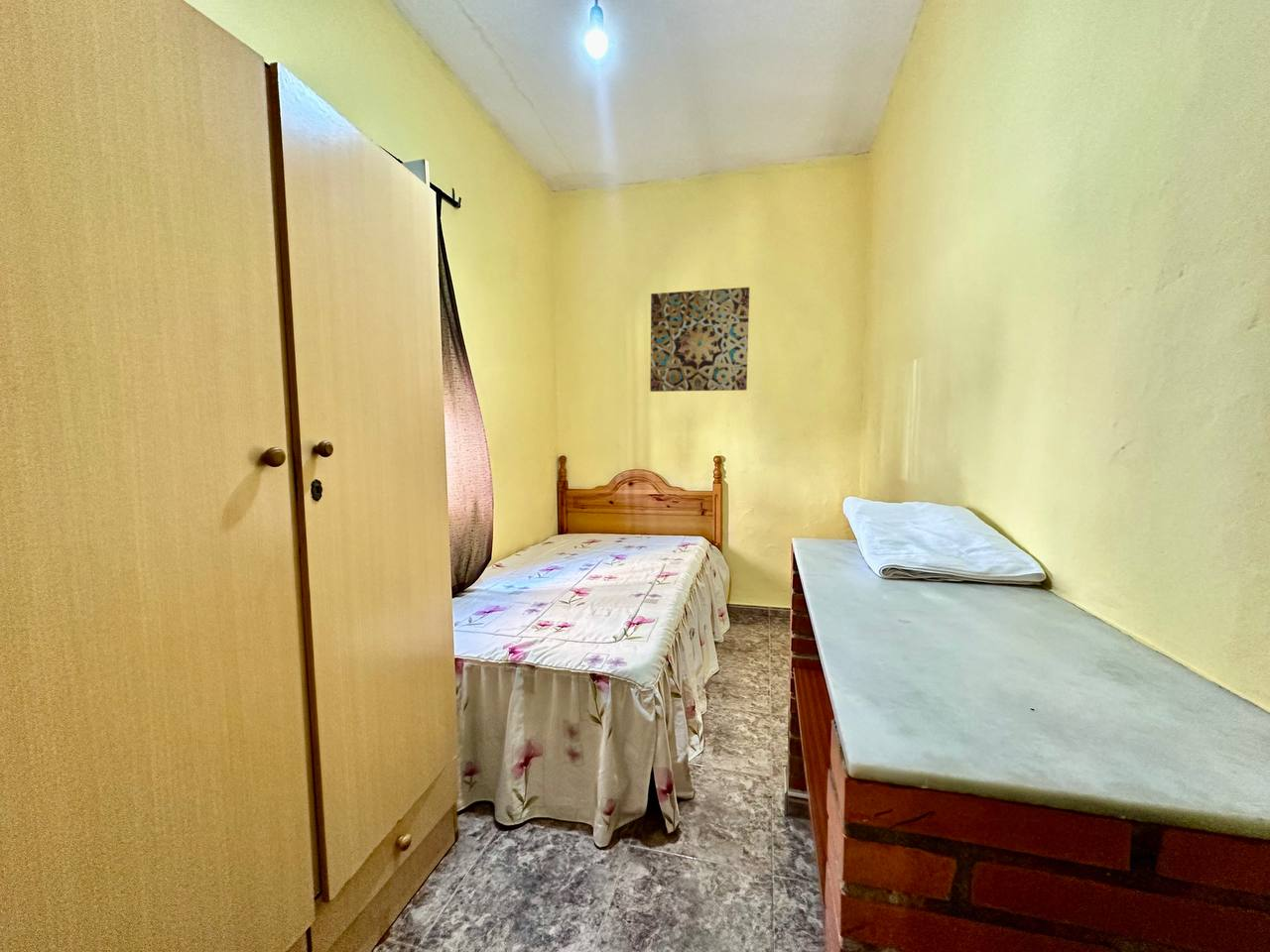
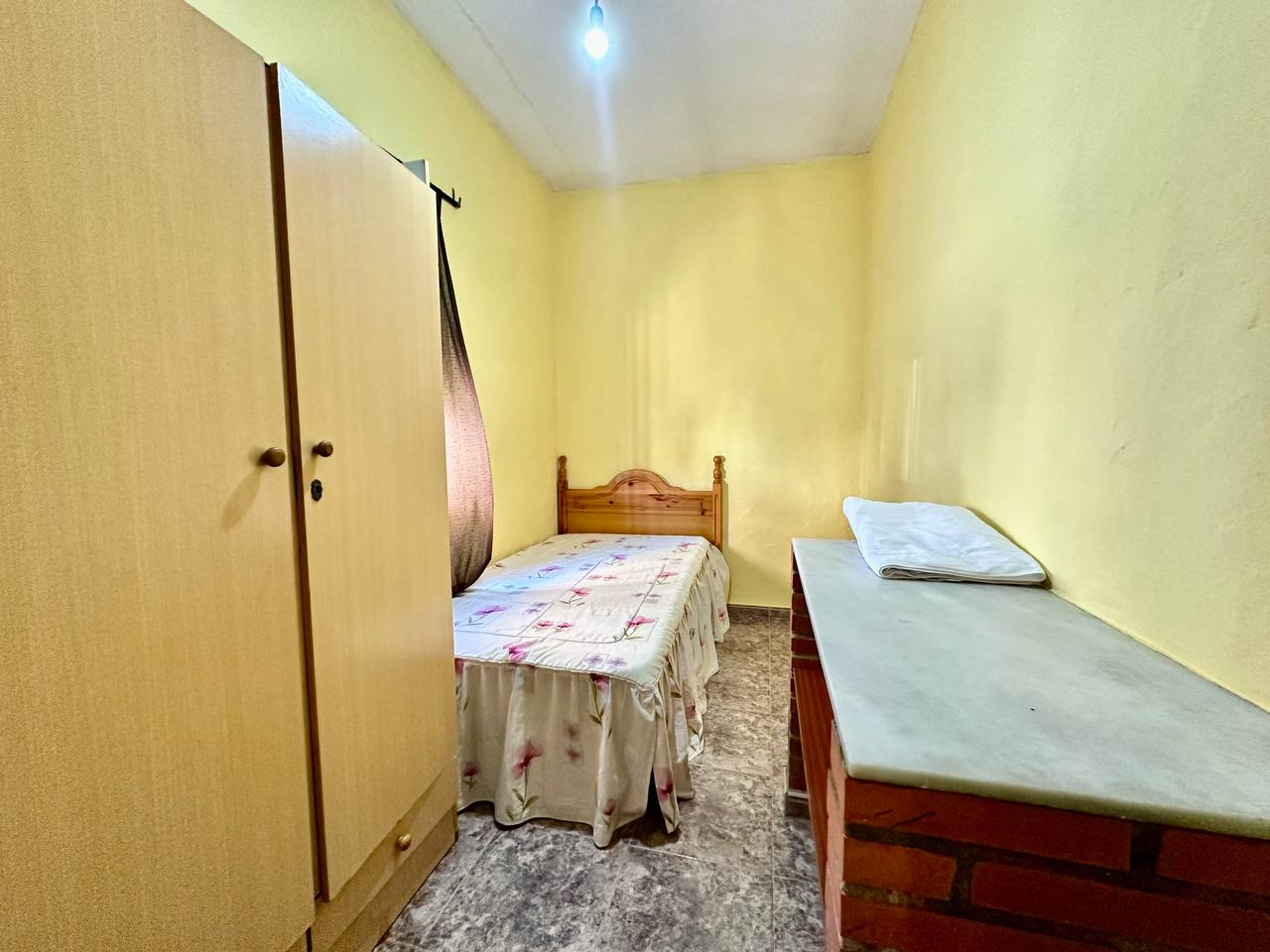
- wall art [649,287,750,393]
